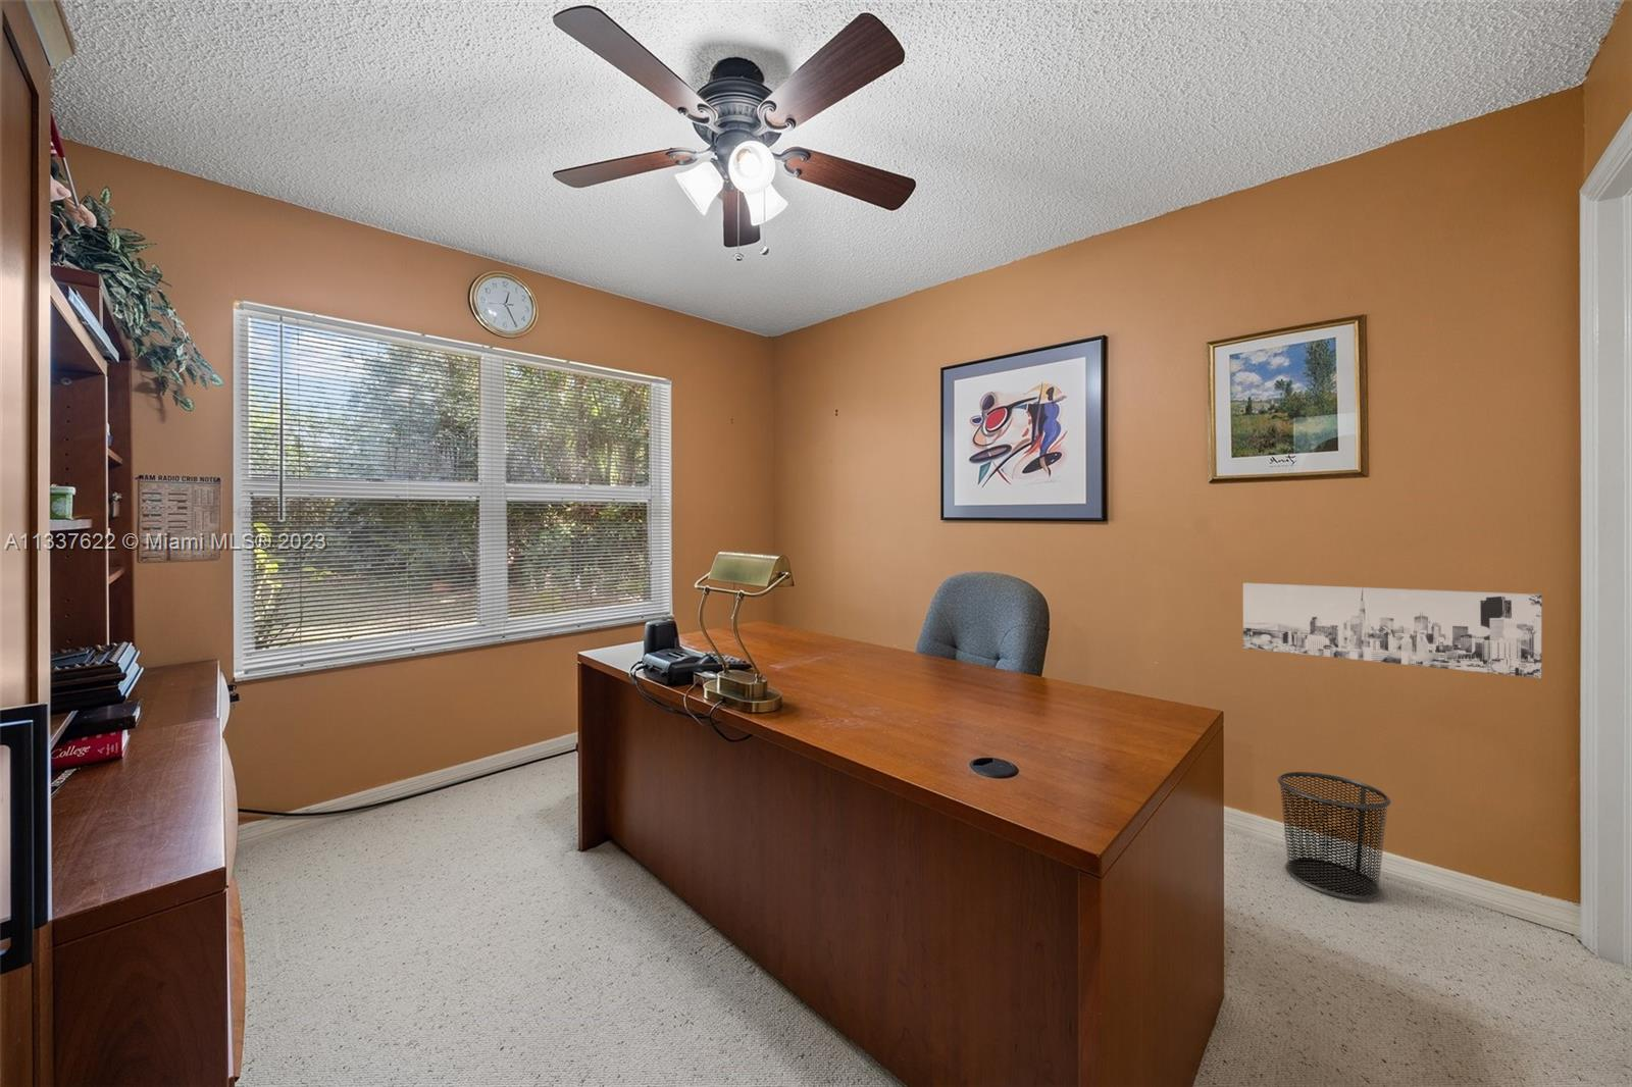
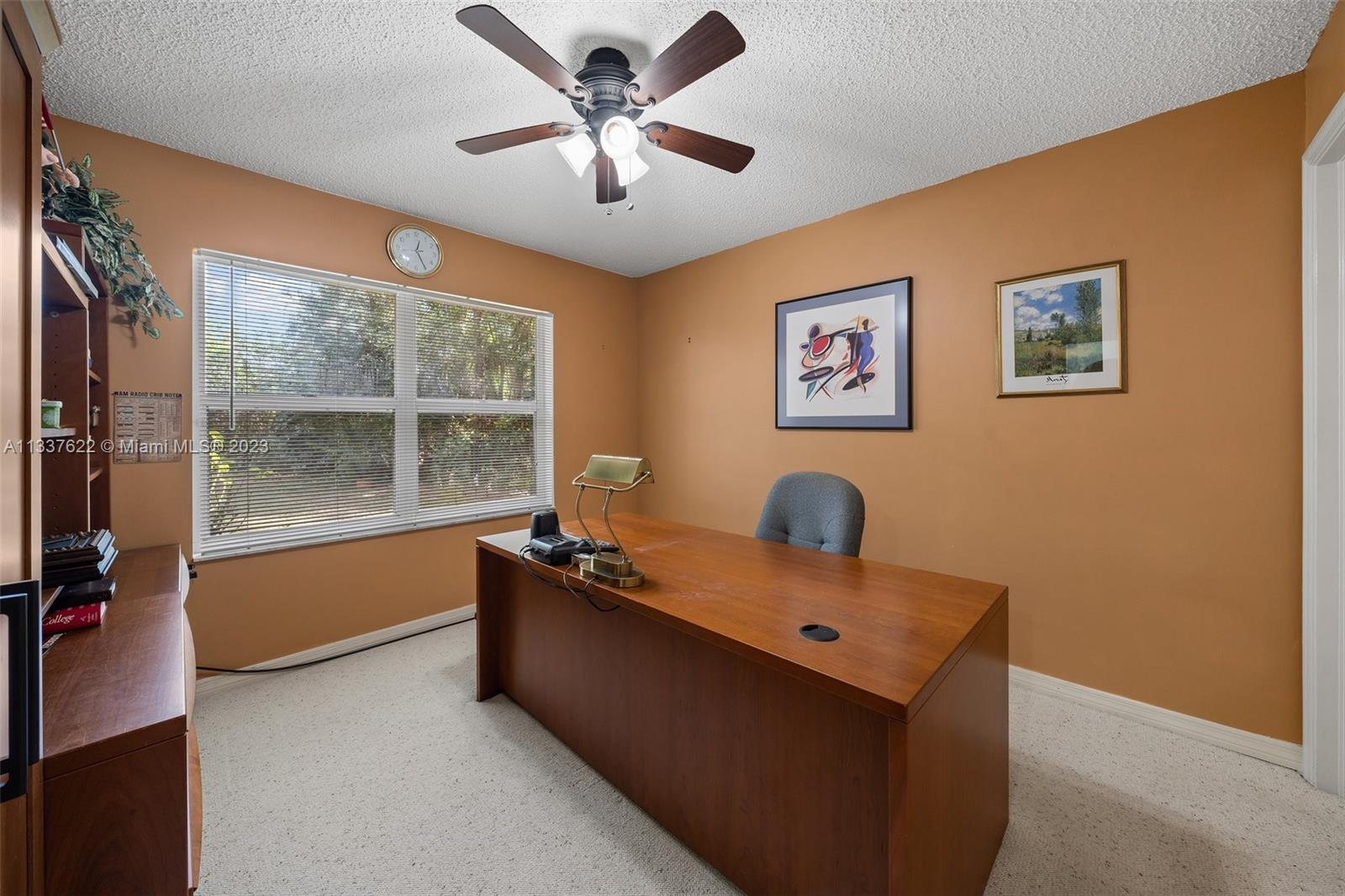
- waste bin [1276,770,1392,901]
- wall art [1243,582,1543,679]
